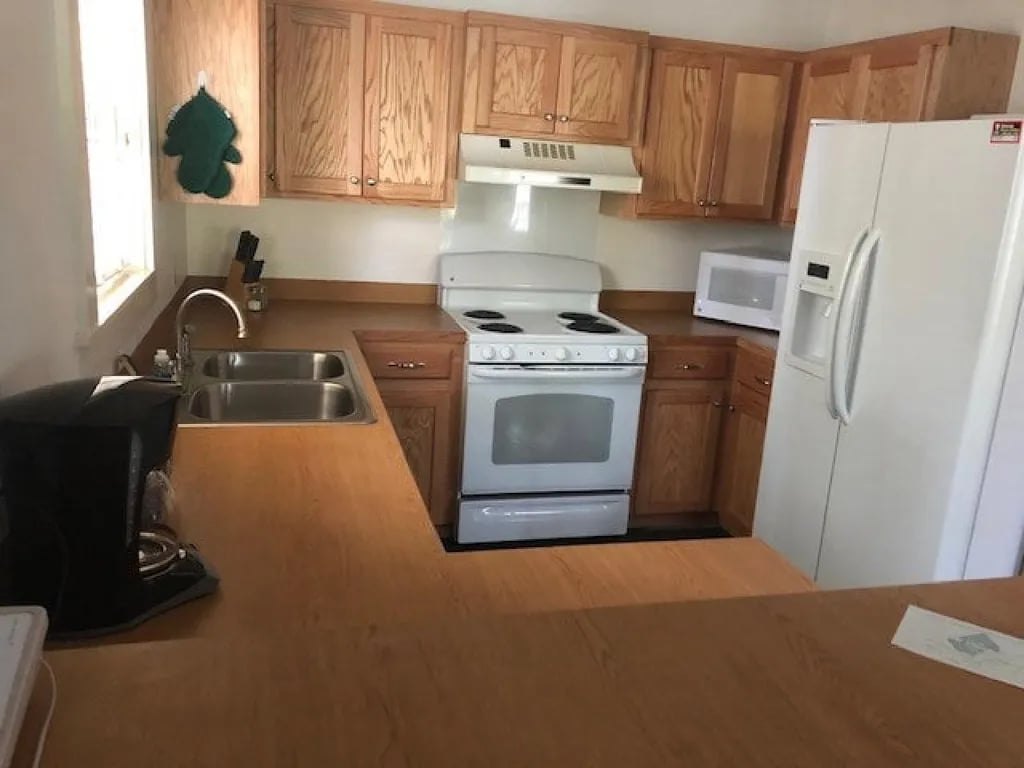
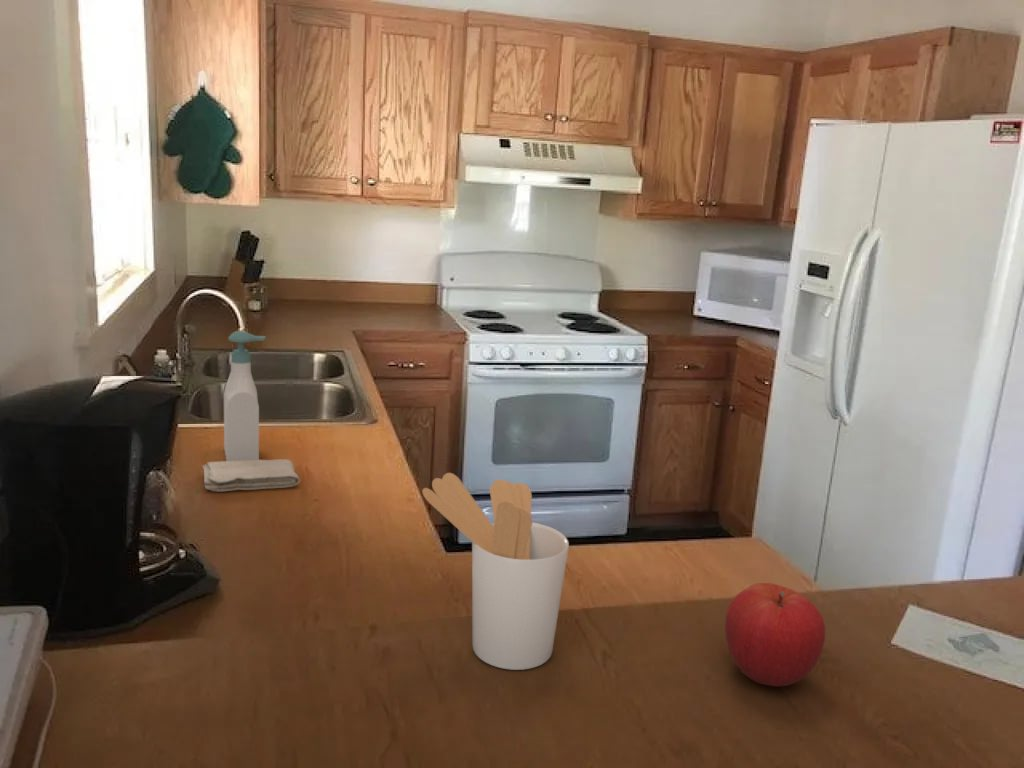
+ utensil holder [421,472,570,671]
+ fruit [724,582,826,687]
+ washcloth [201,458,301,493]
+ soap bottle [223,330,267,461]
